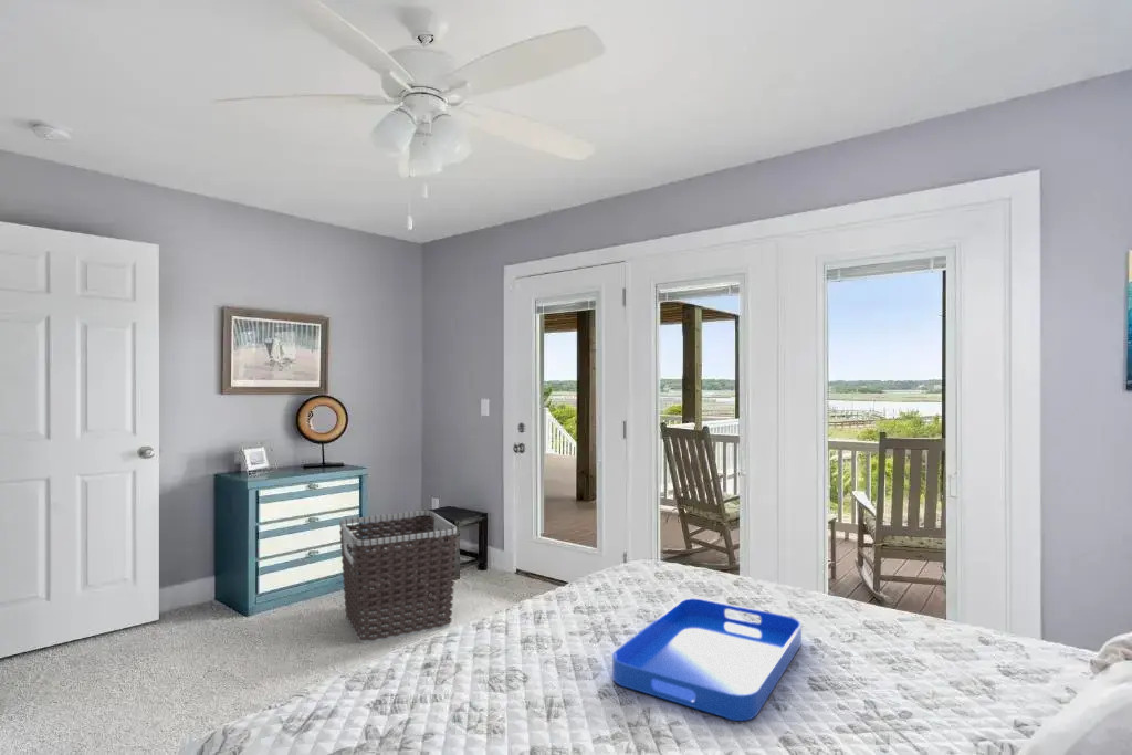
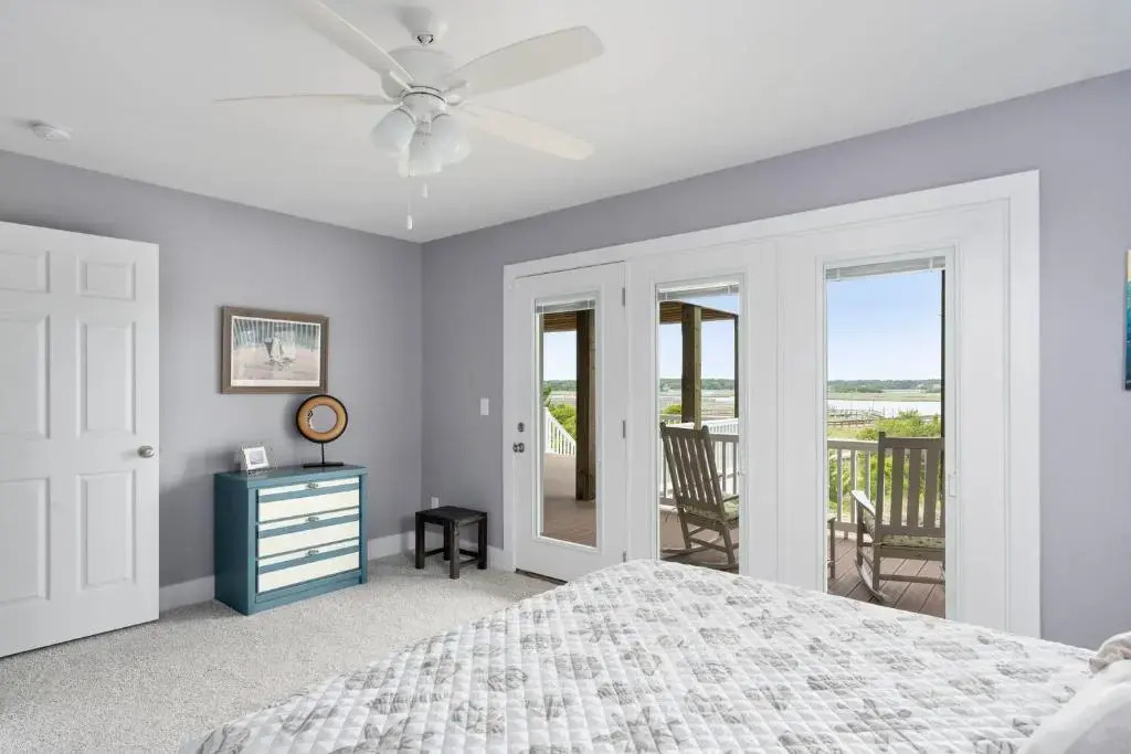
- serving tray [611,597,803,722]
- clothes hamper [338,510,459,644]
